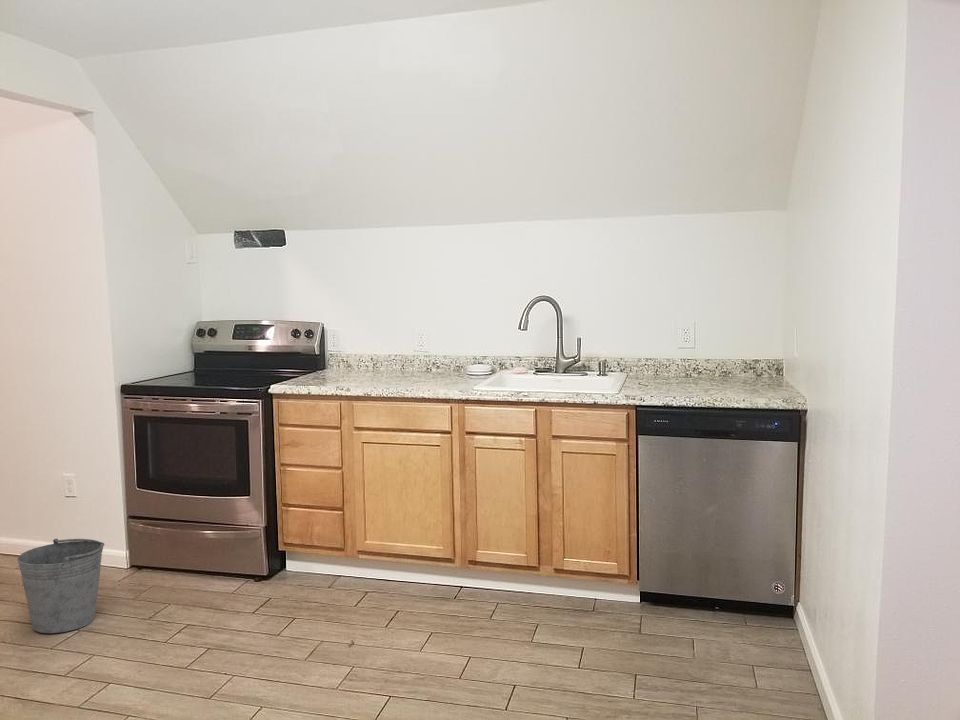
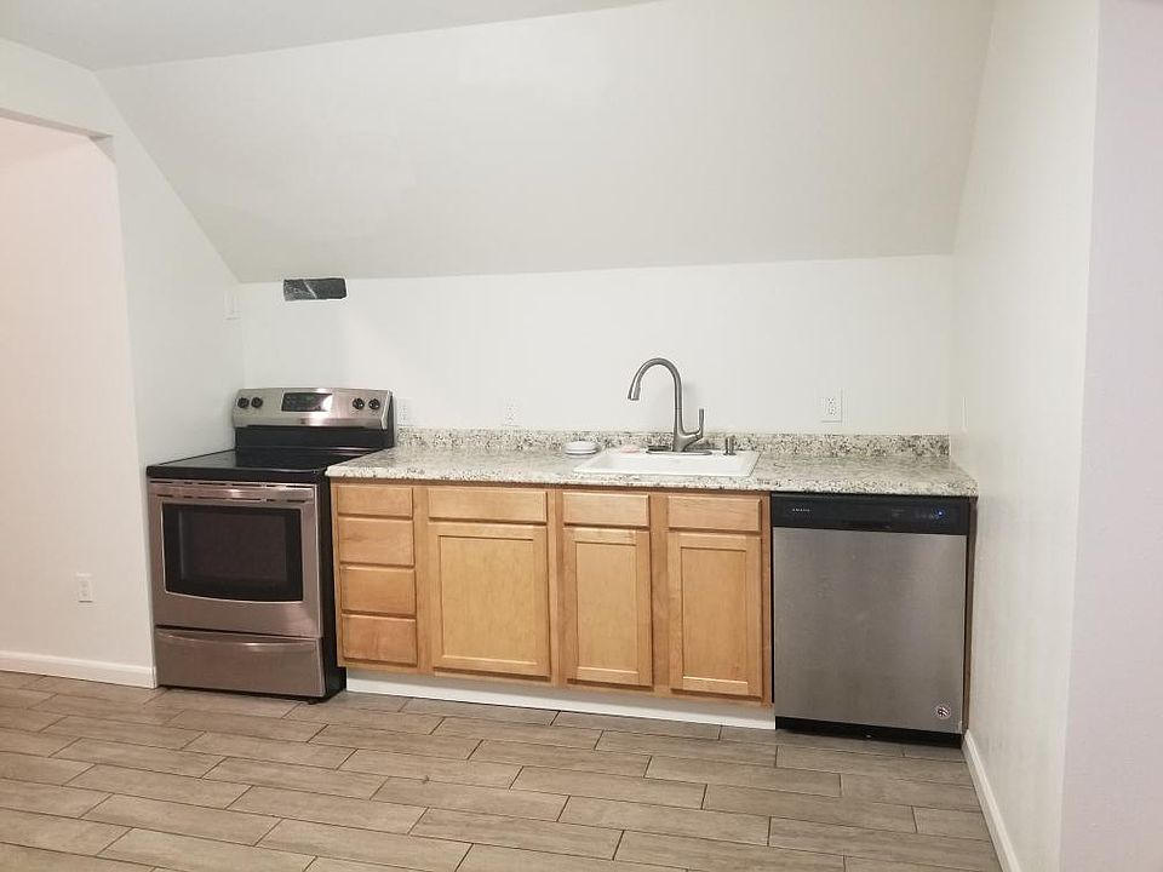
- bucket [16,538,105,634]
